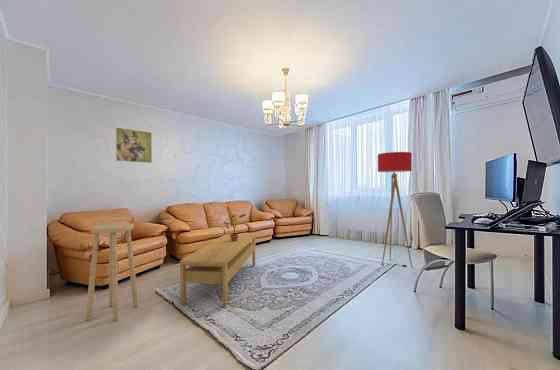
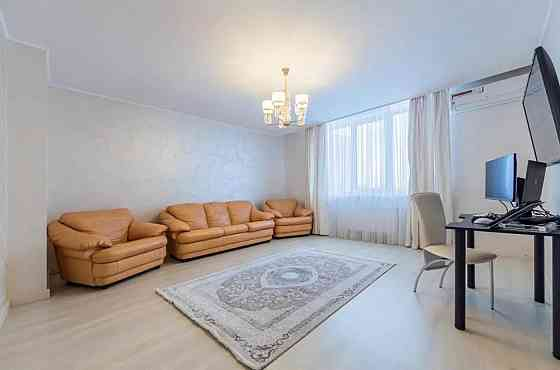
- floor lamp [377,151,413,268]
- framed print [114,126,153,164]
- coffee table [179,233,256,308]
- potted plant [222,213,247,241]
- stool [85,222,139,323]
